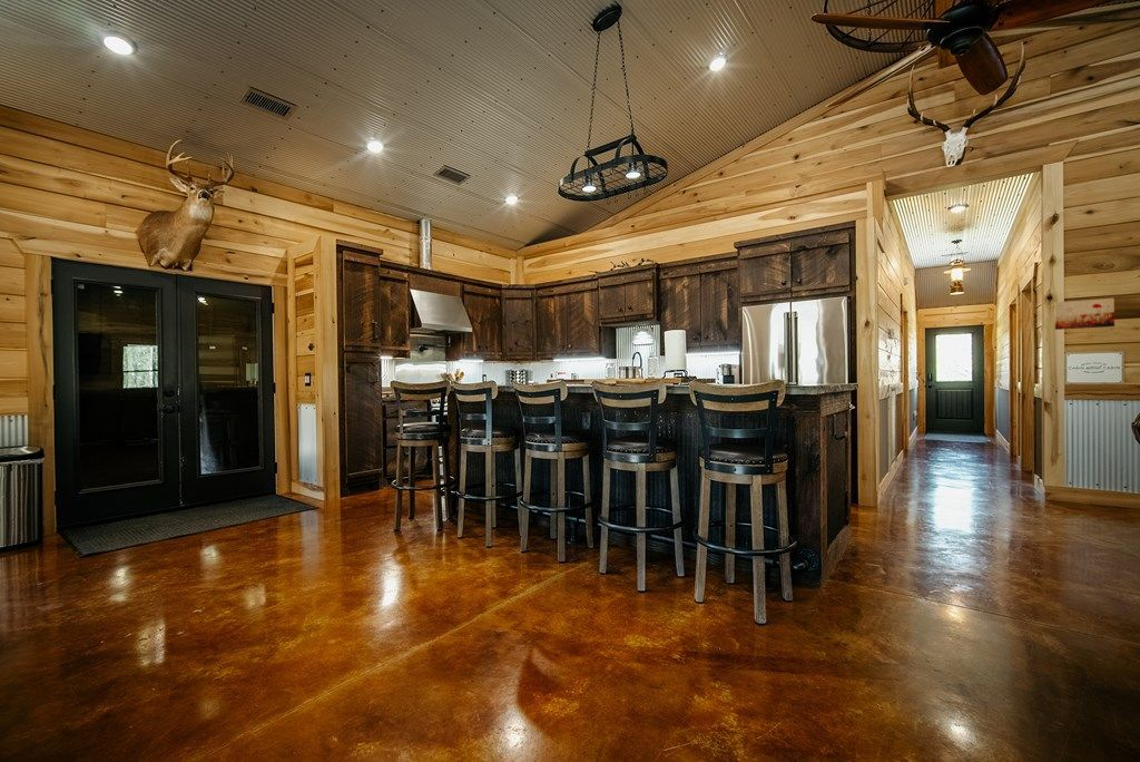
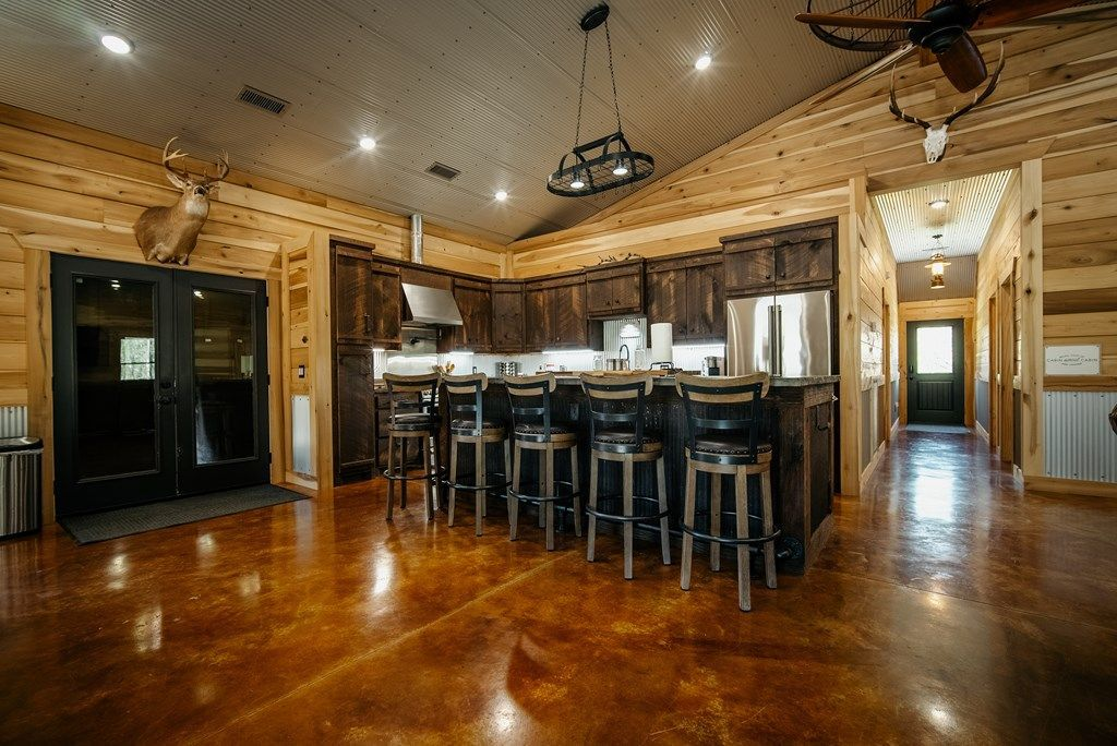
- wall art [1053,297,1116,331]
